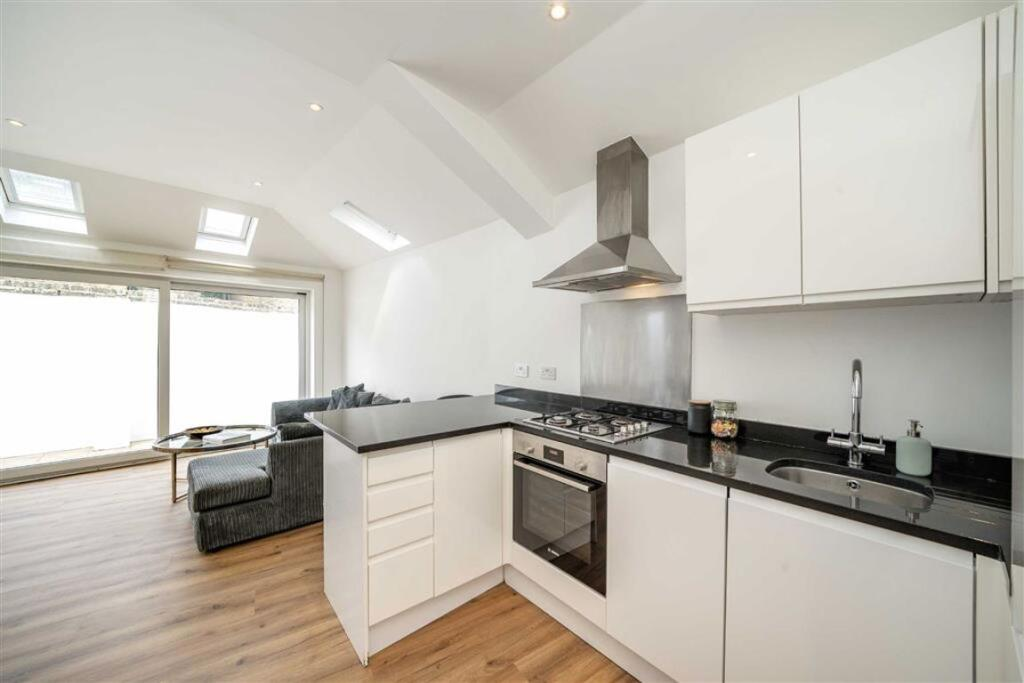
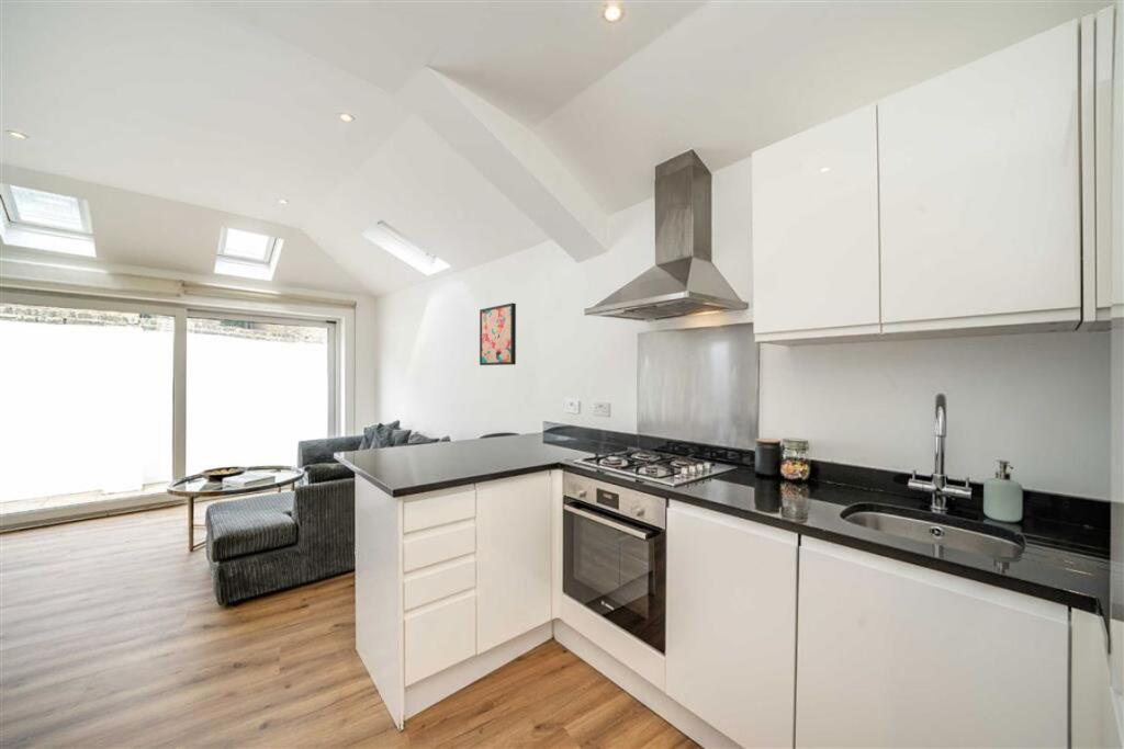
+ wall art [479,302,517,366]
